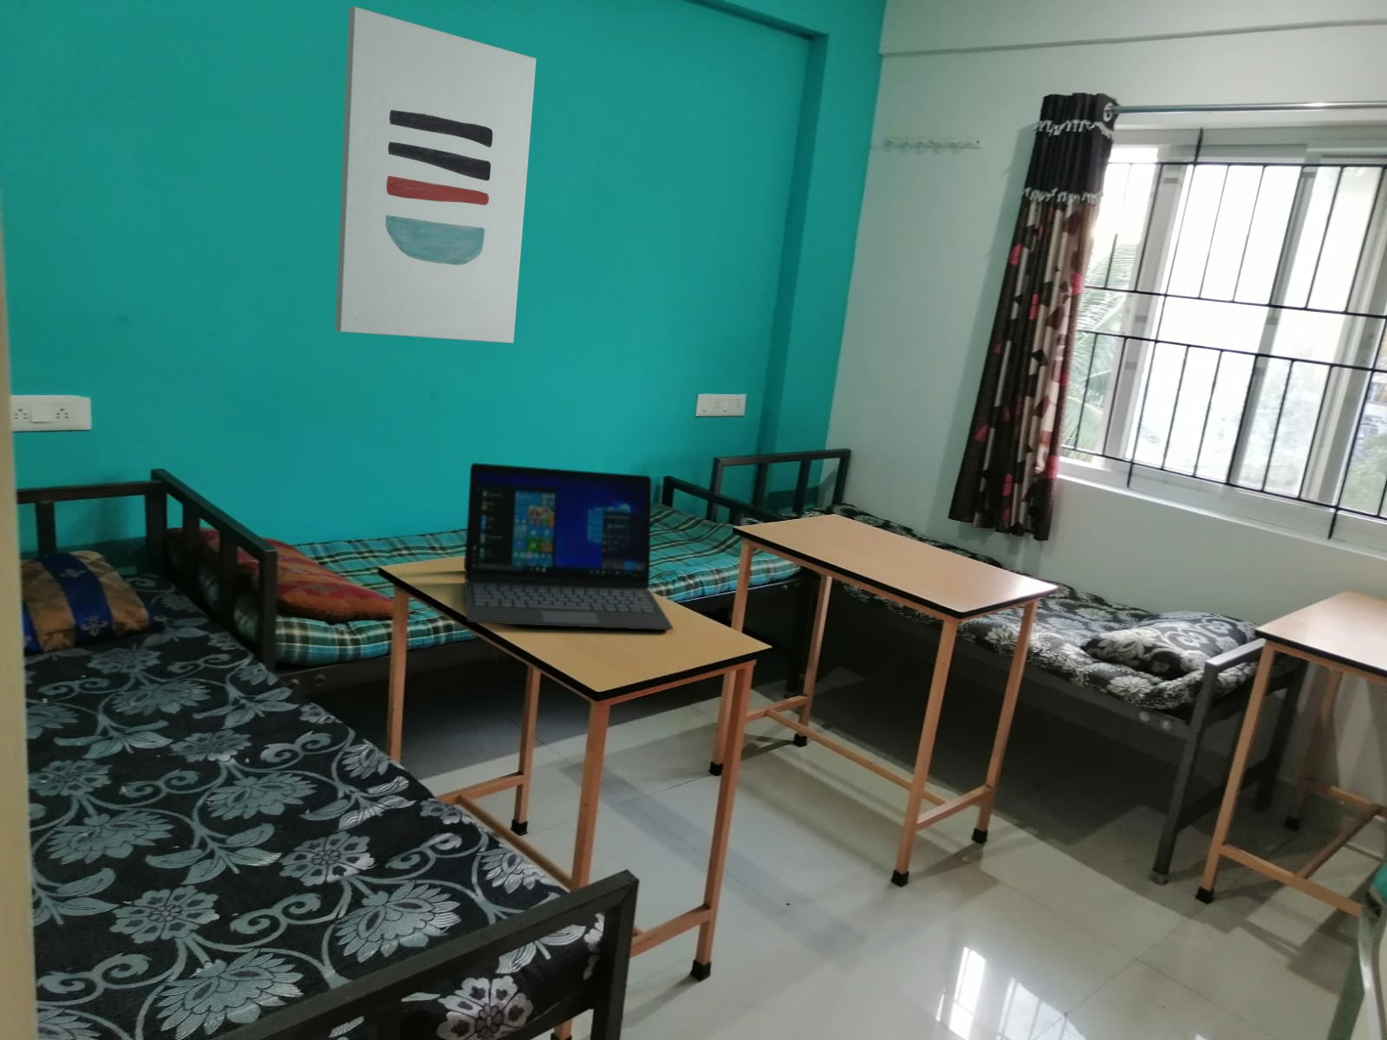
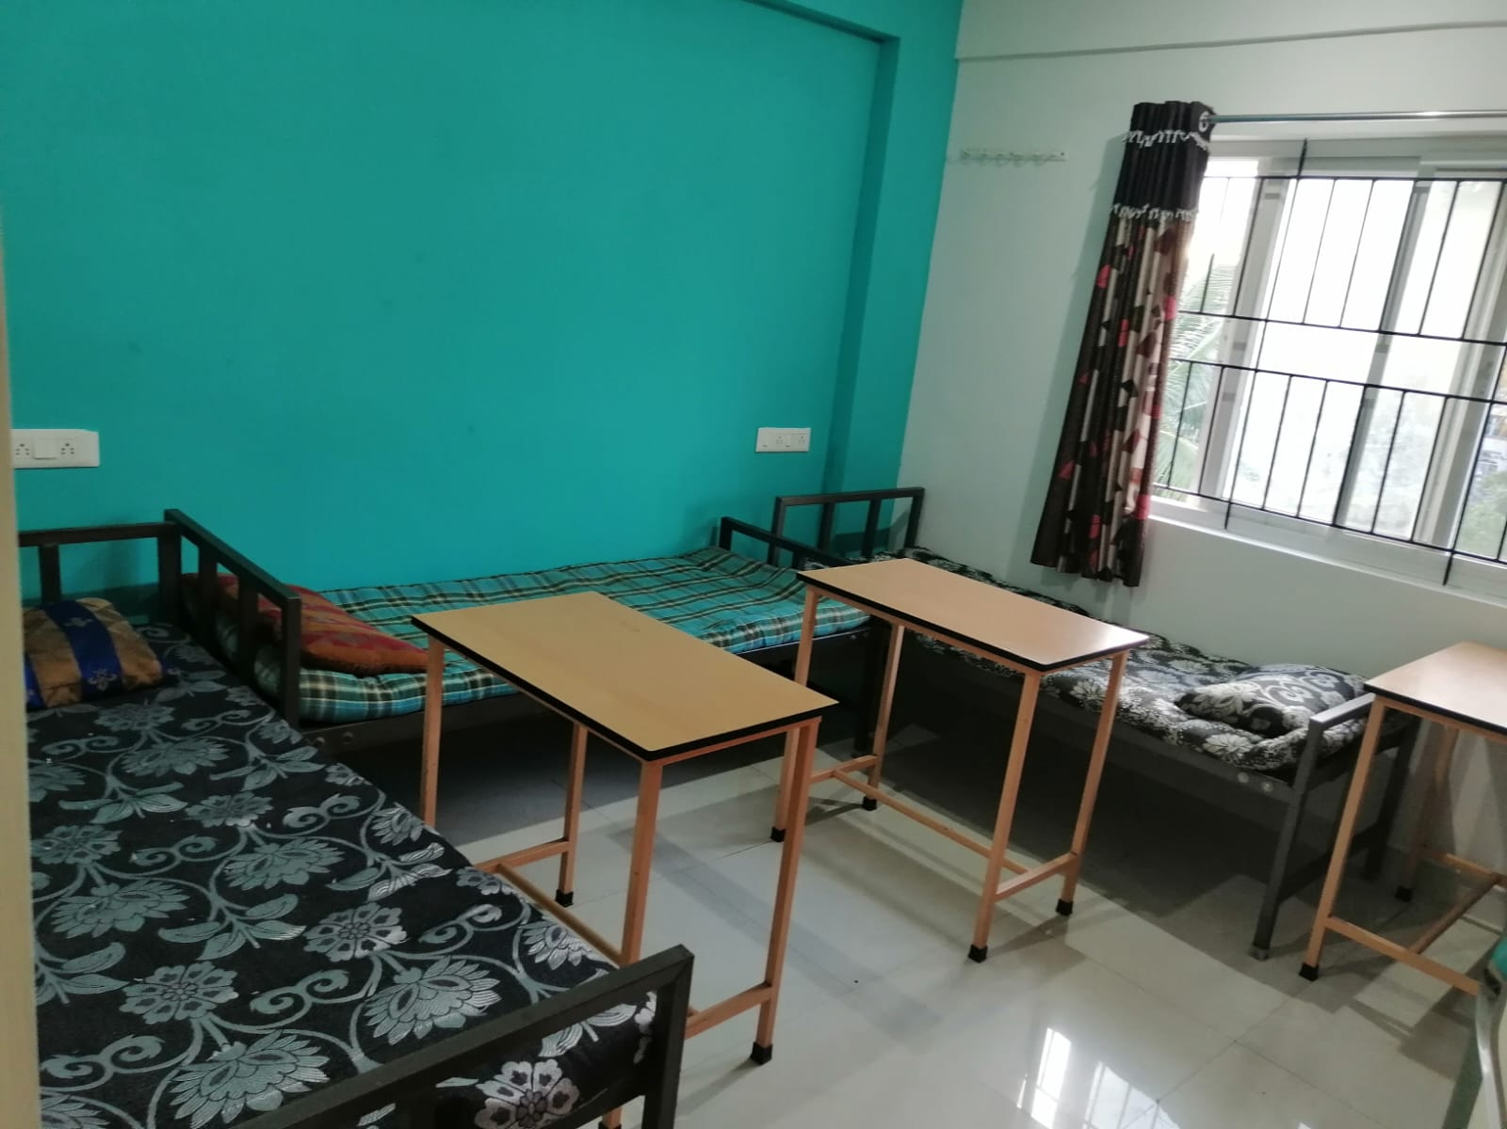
- wall art [334,5,536,344]
- laptop [463,462,675,631]
